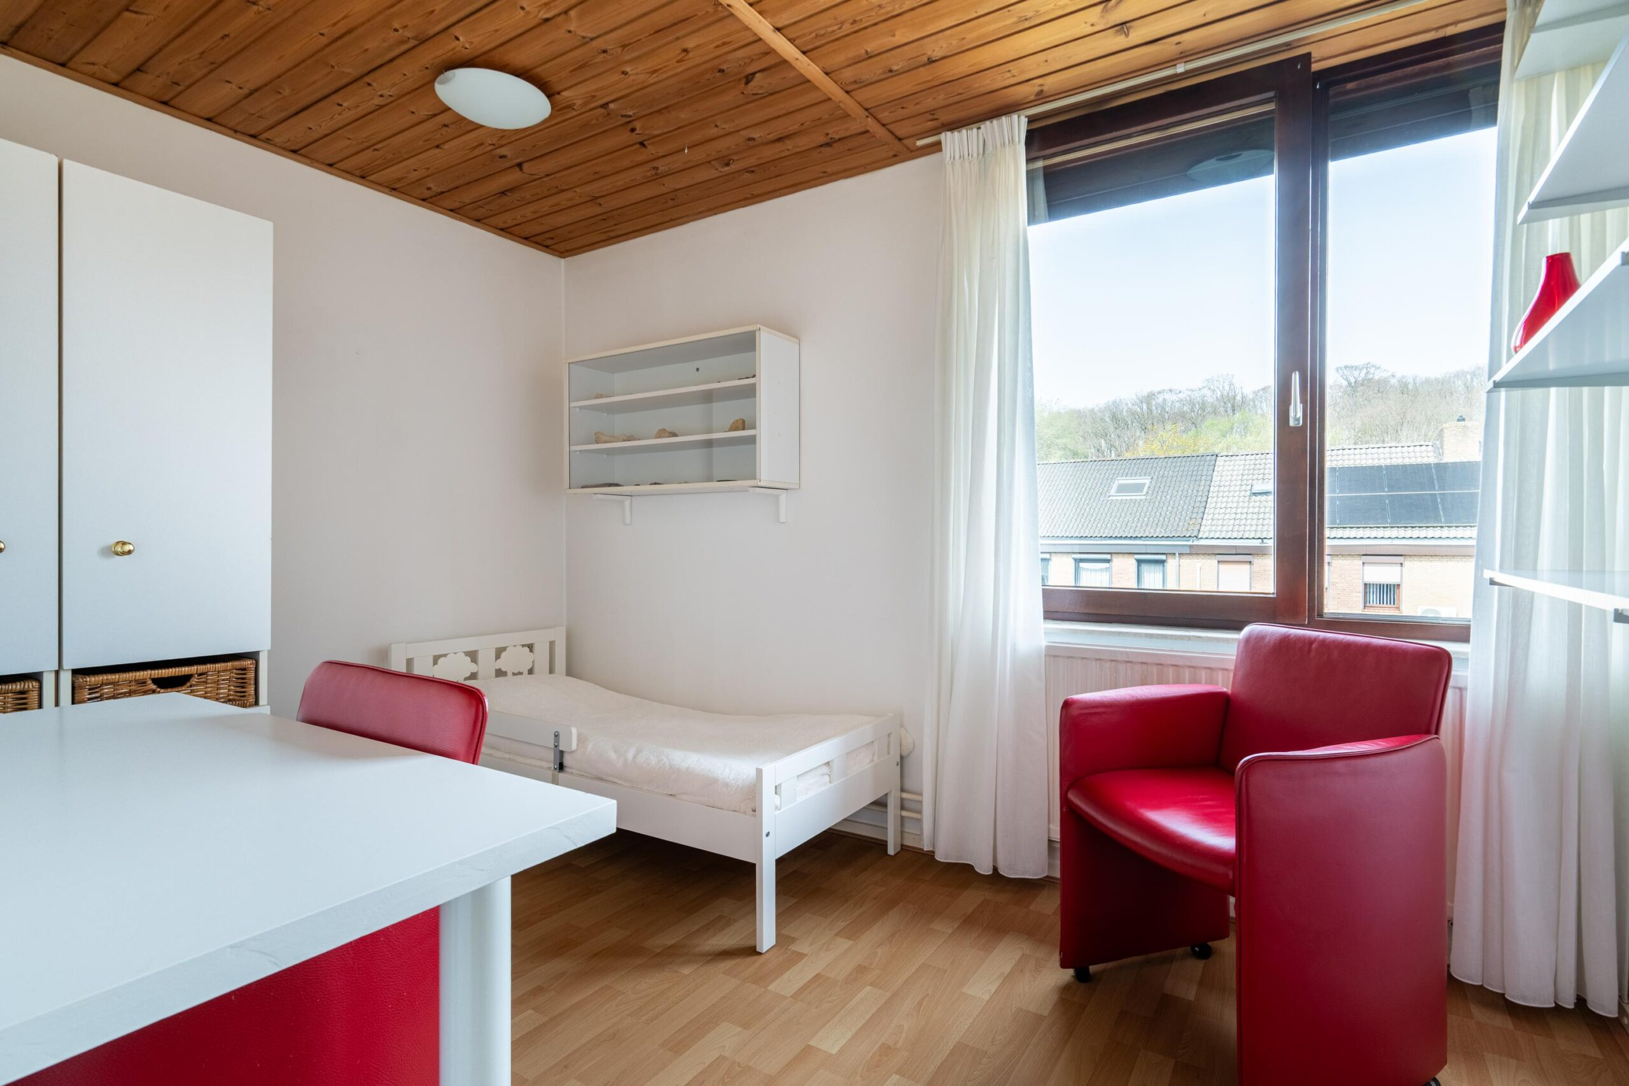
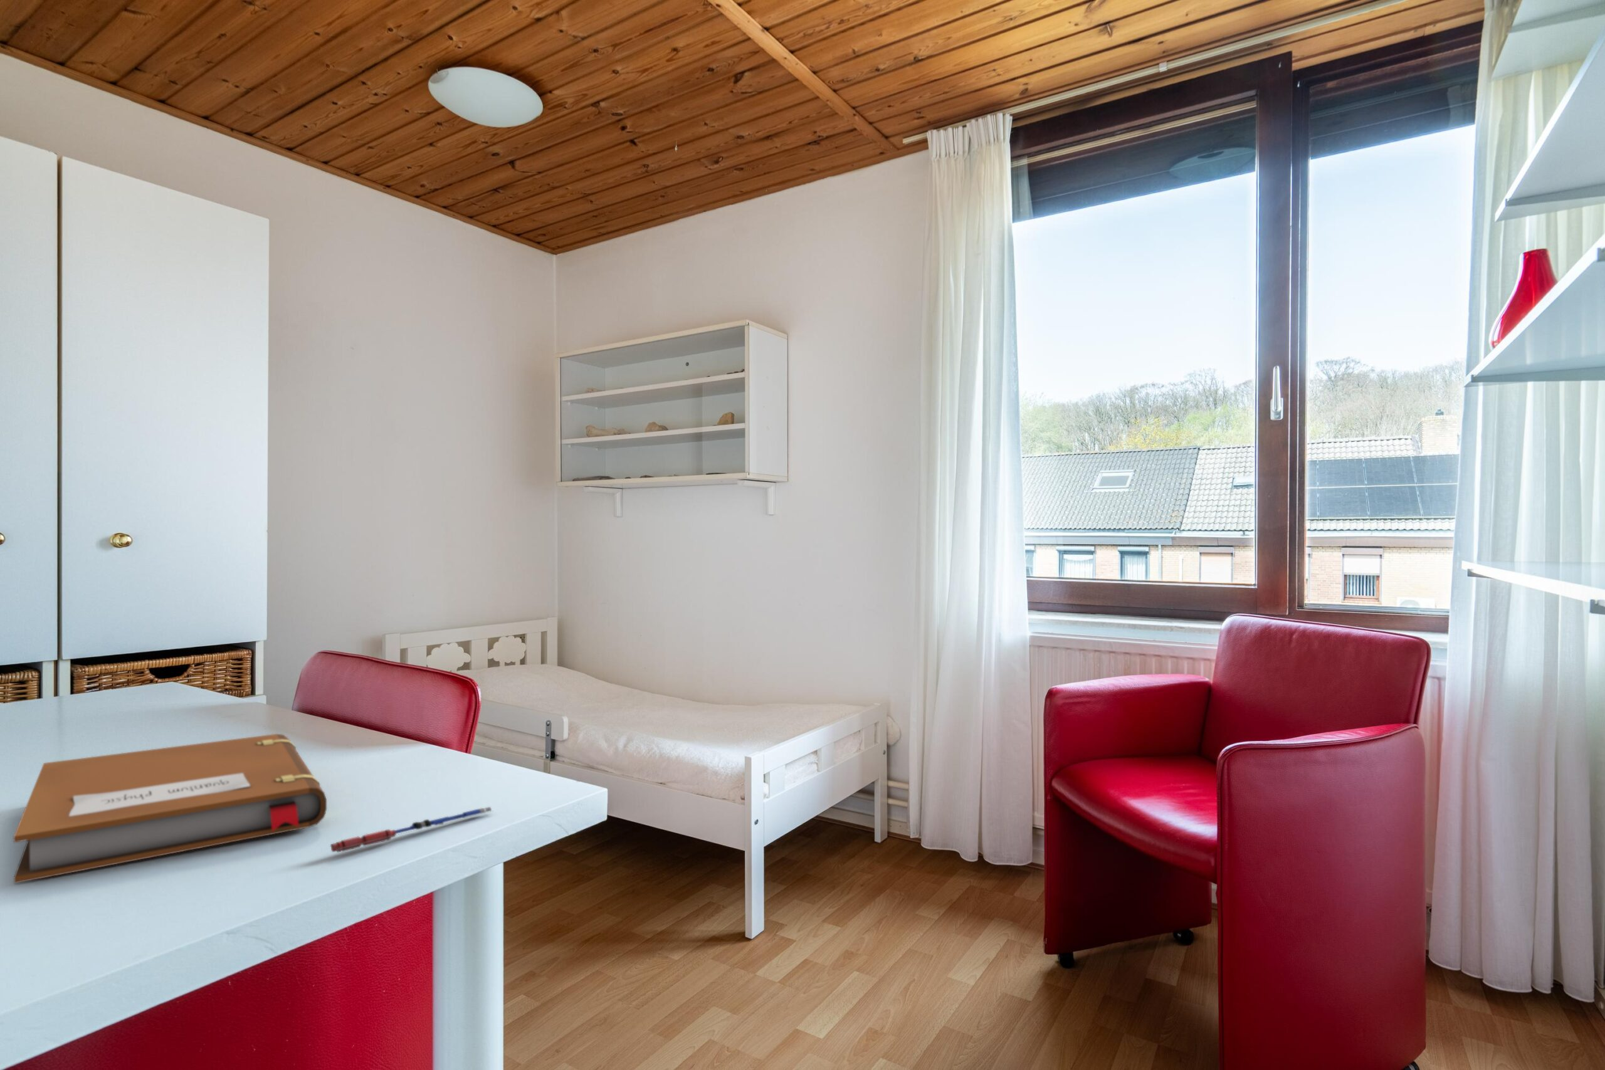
+ pen [330,806,493,853]
+ notebook [13,733,327,885]
